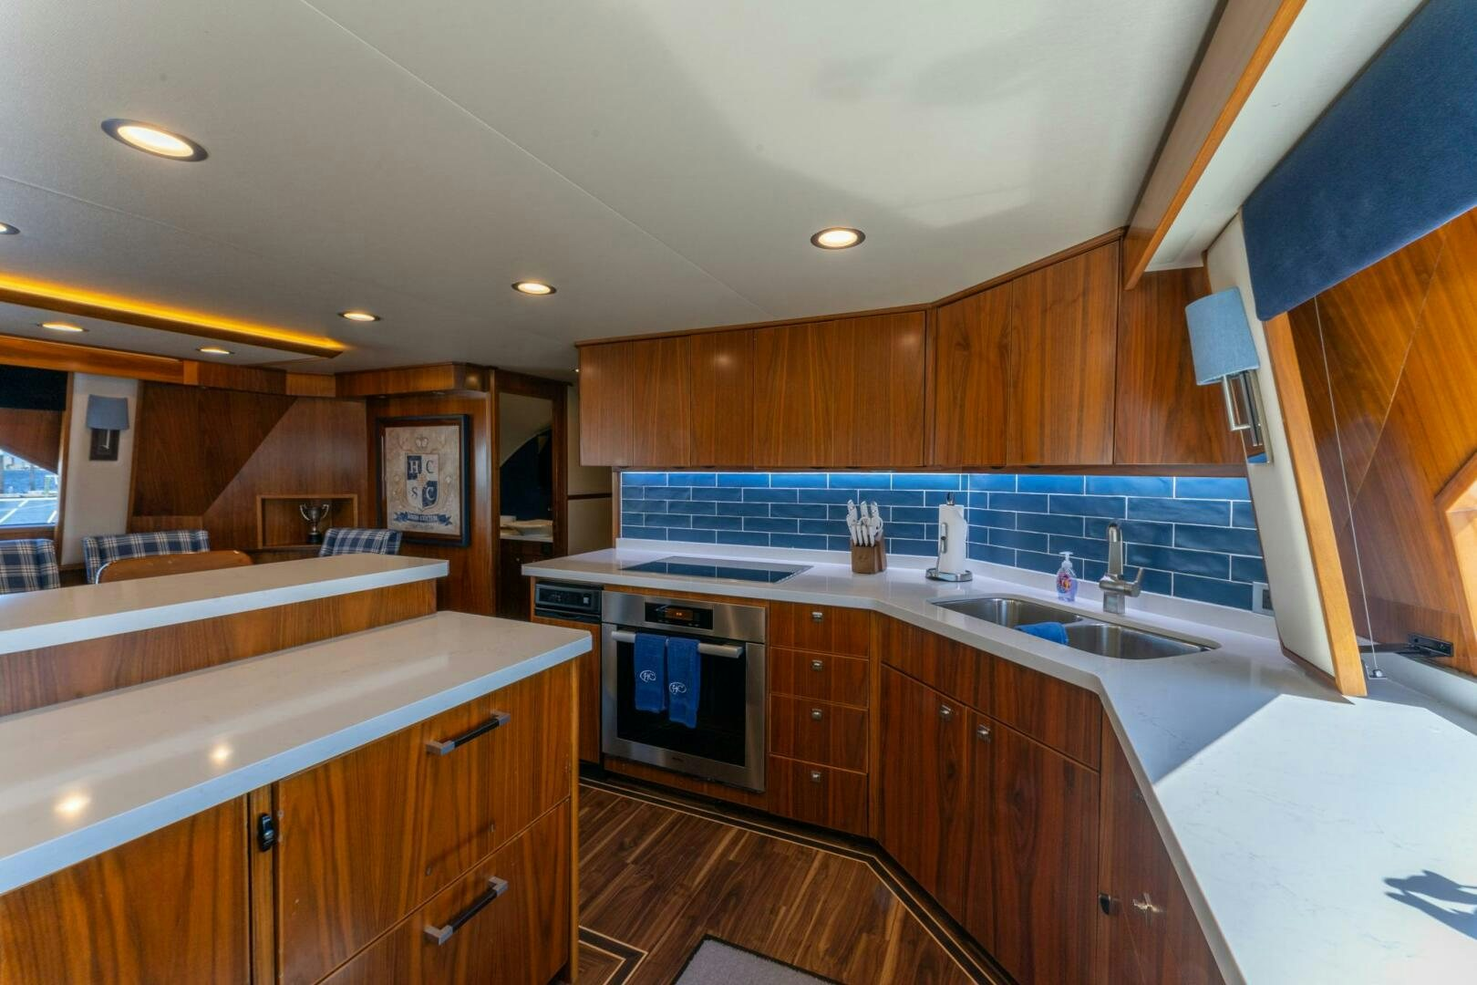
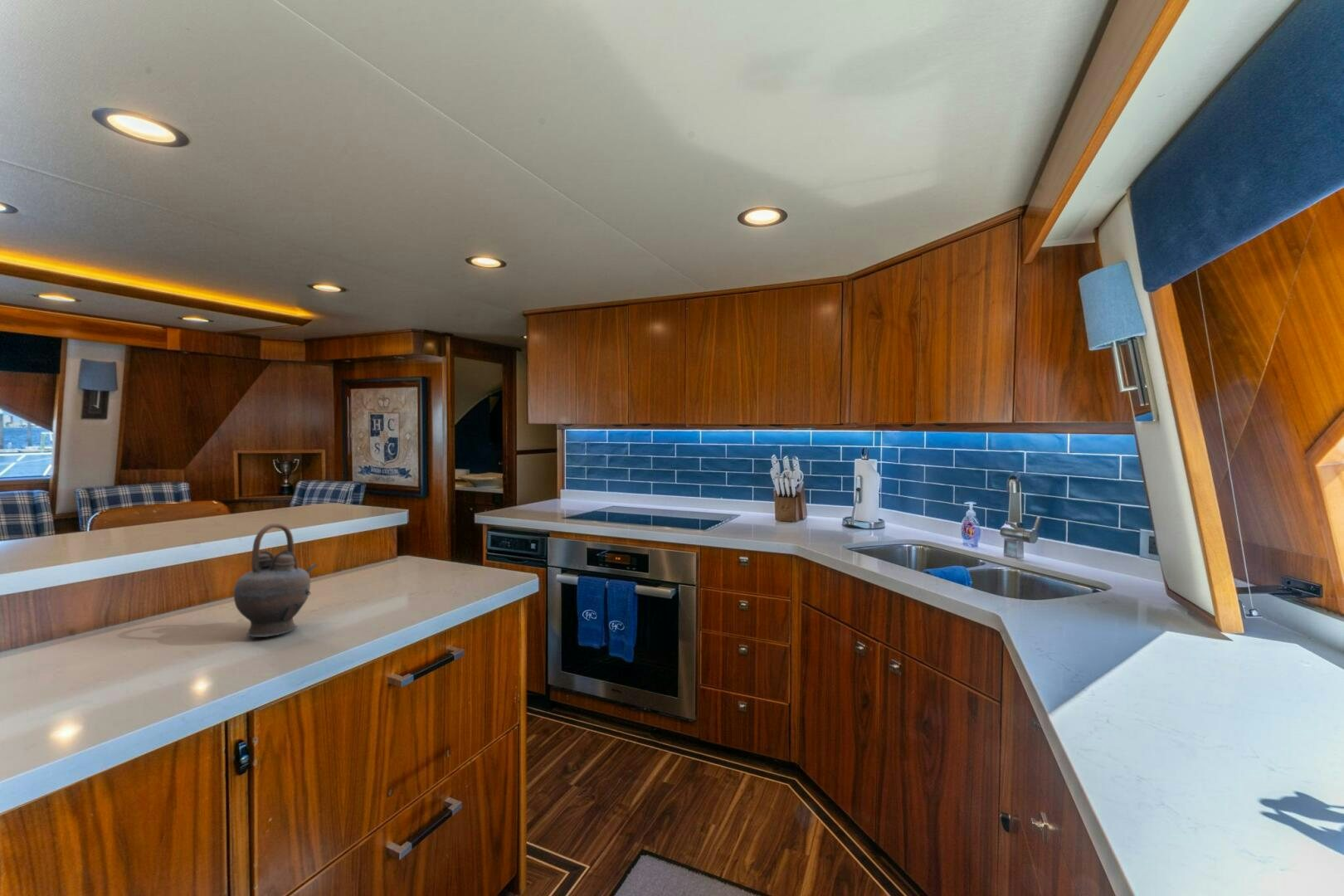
+ teapot [232,523,318,638]
